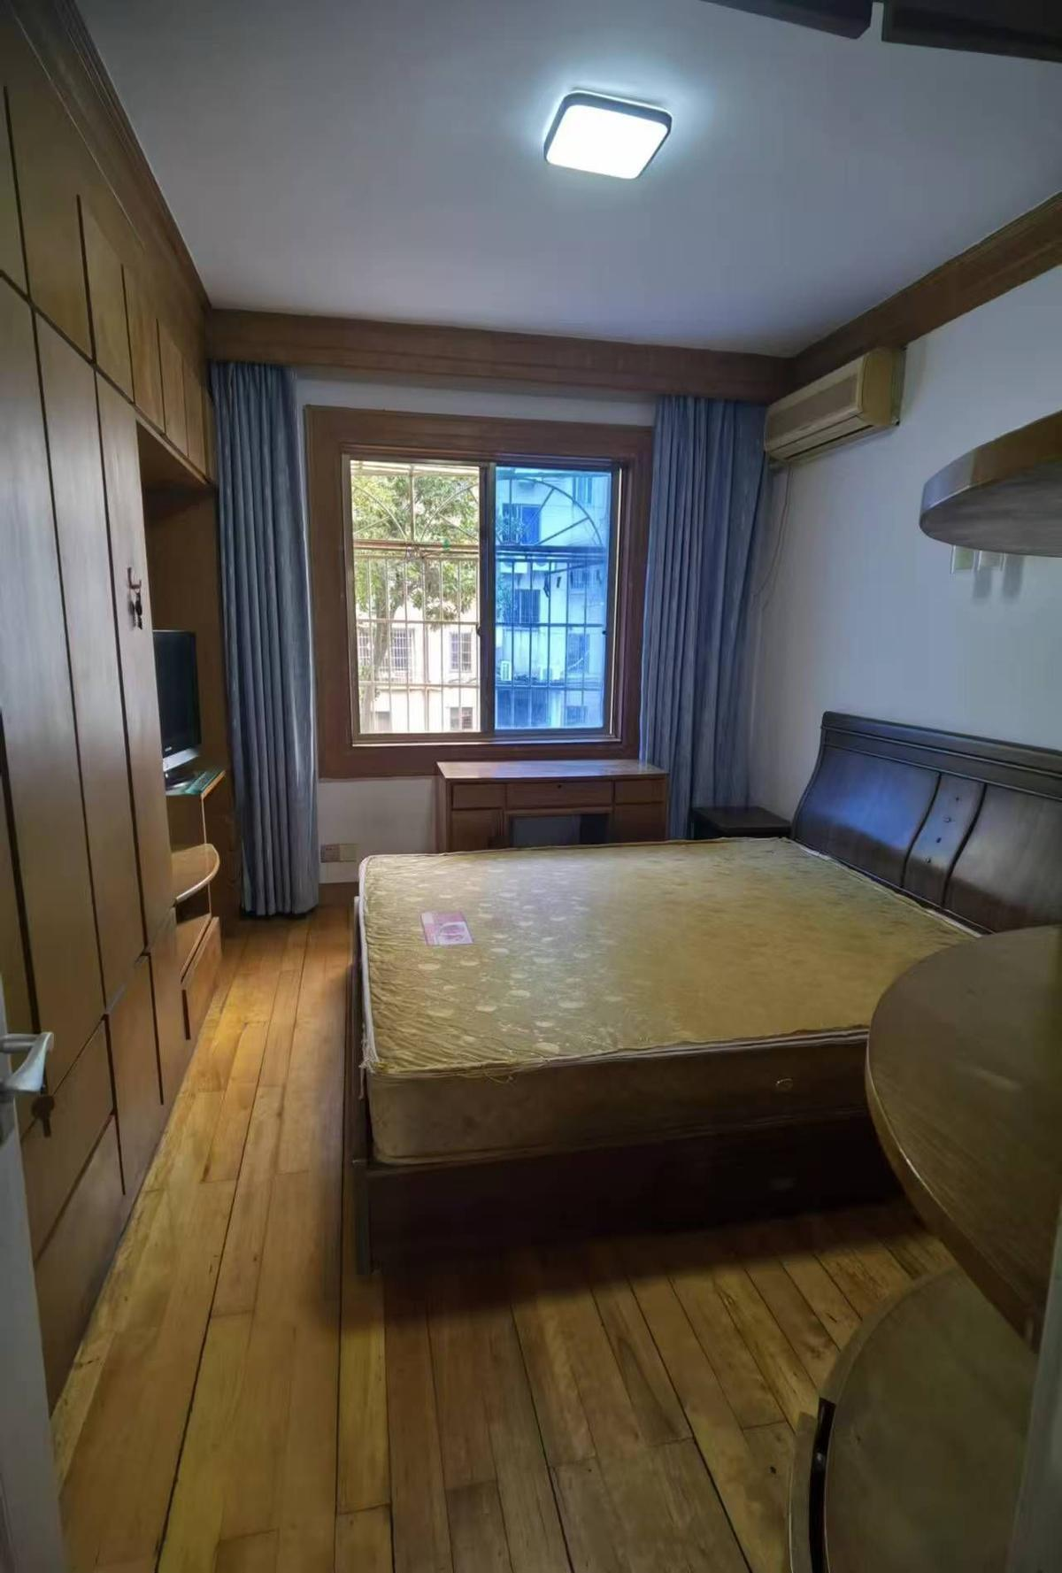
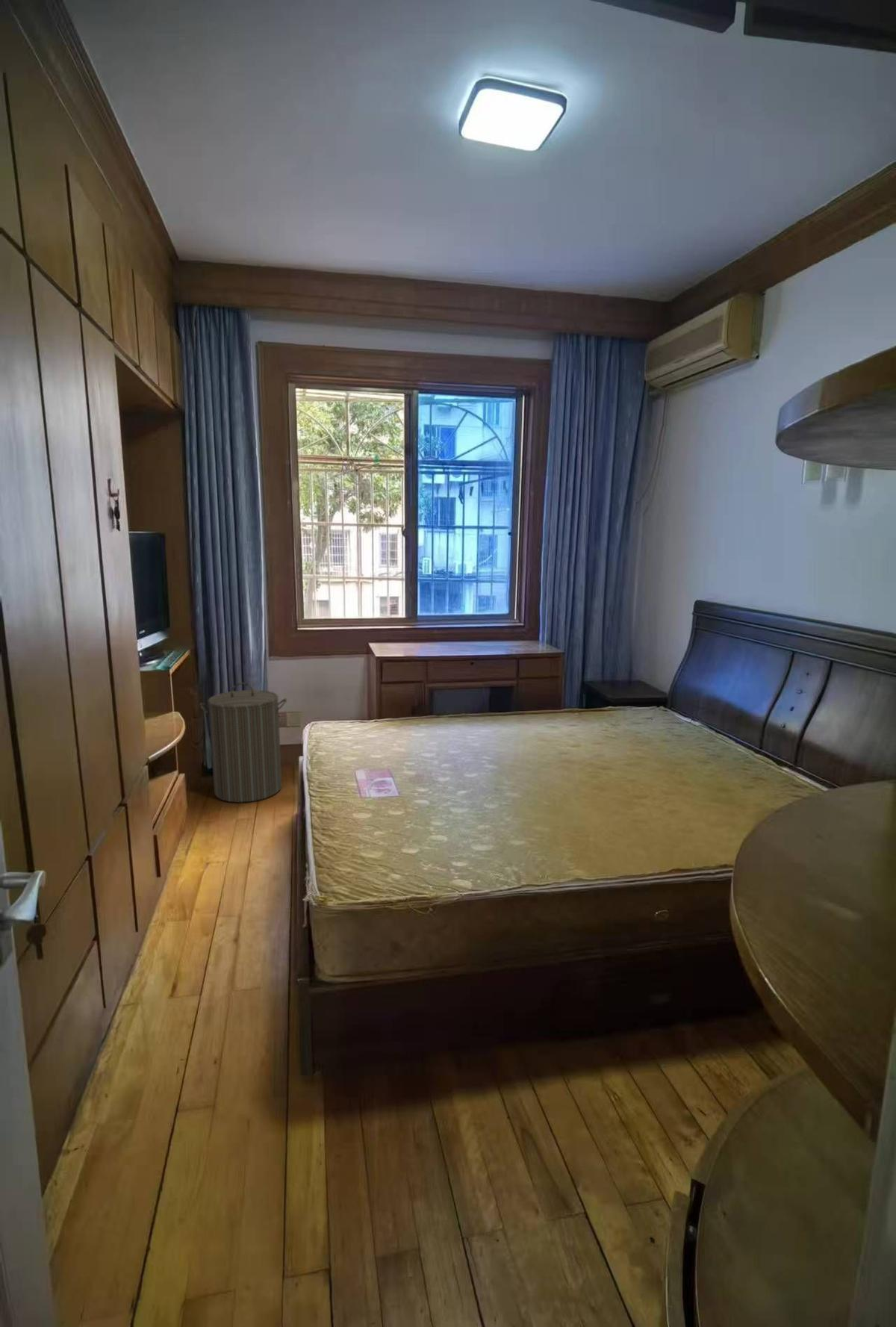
+ laundry hamper [199,682,287,804]
